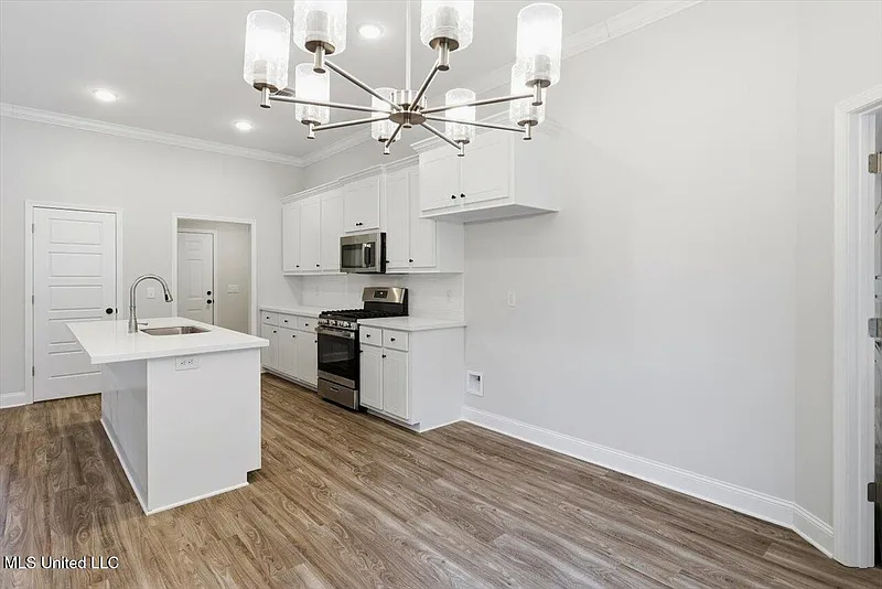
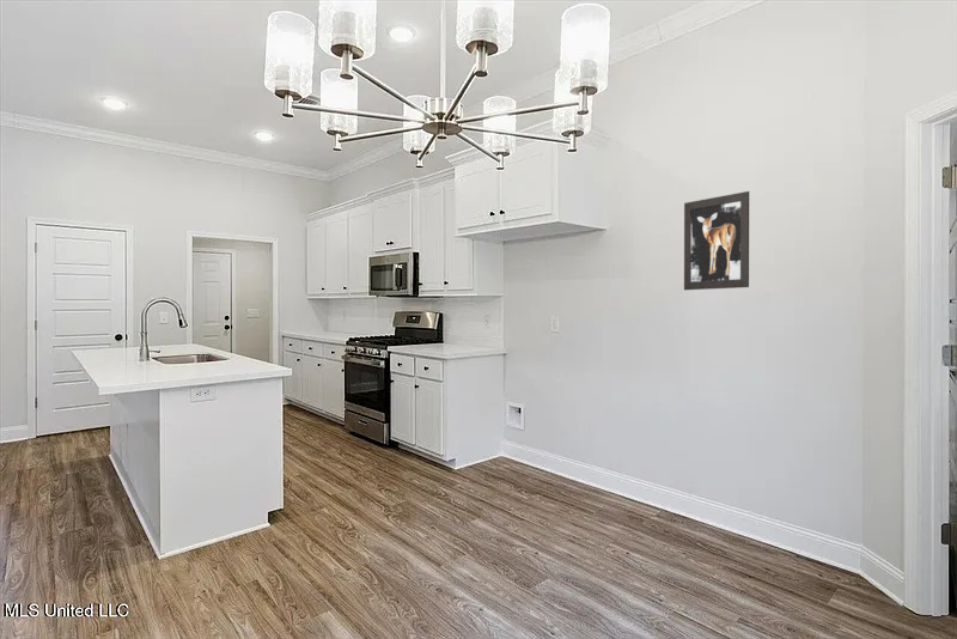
+ wall art [683,190,750,291]
